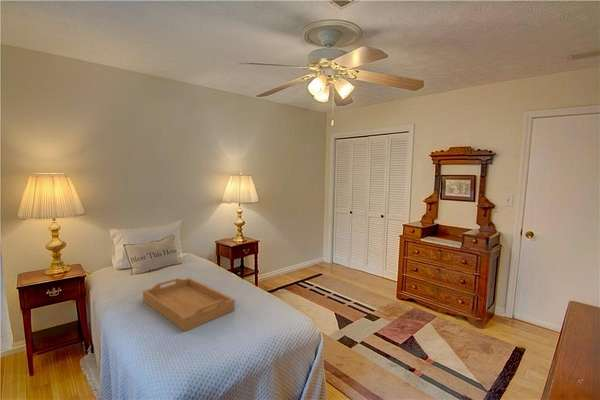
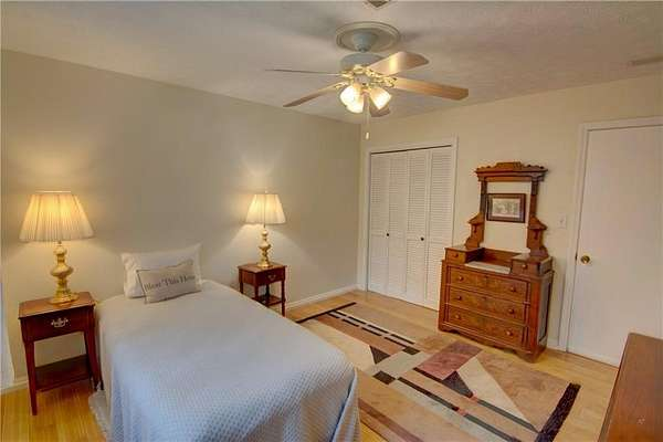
- serving tray [142,277,236,332]
